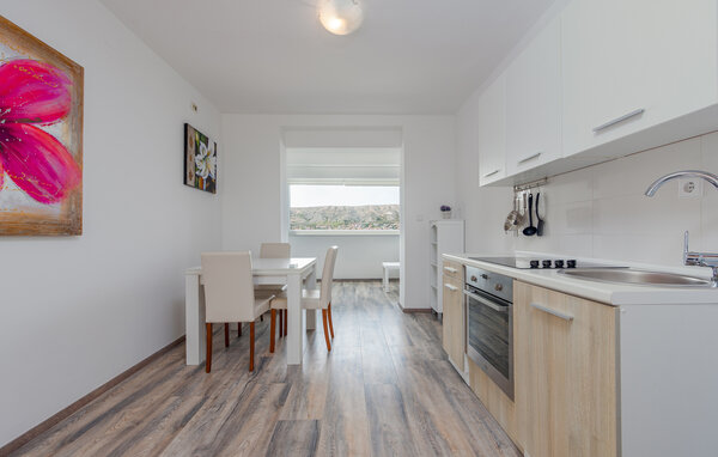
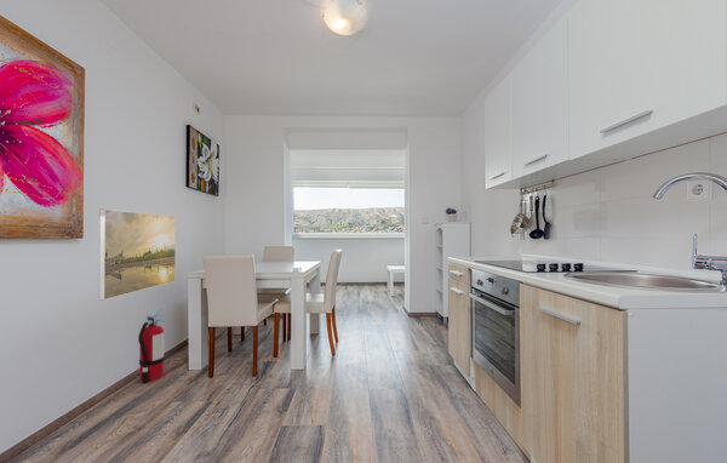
+ fire extinguisher [137,305,167,383]
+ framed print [98,208,177,301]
